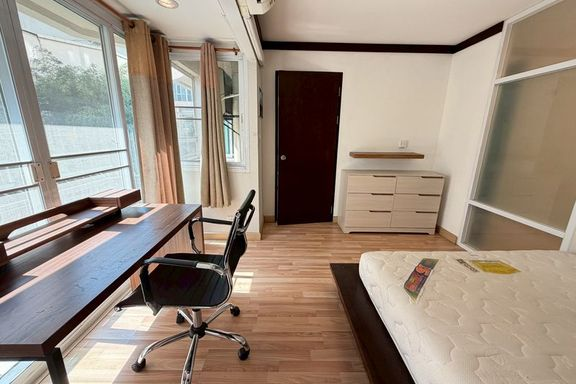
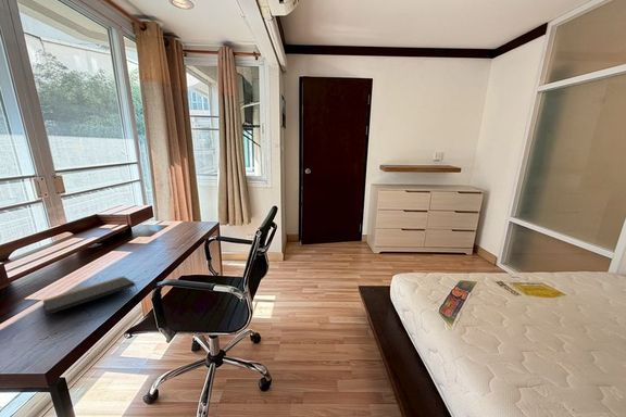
+ notepad [41,276,139,316]
